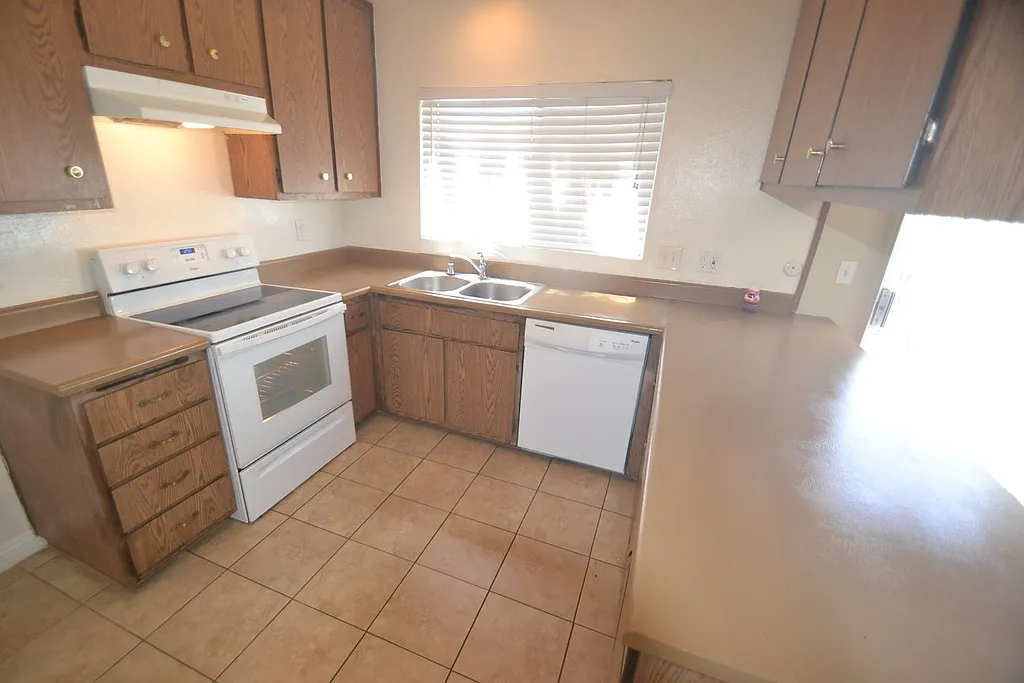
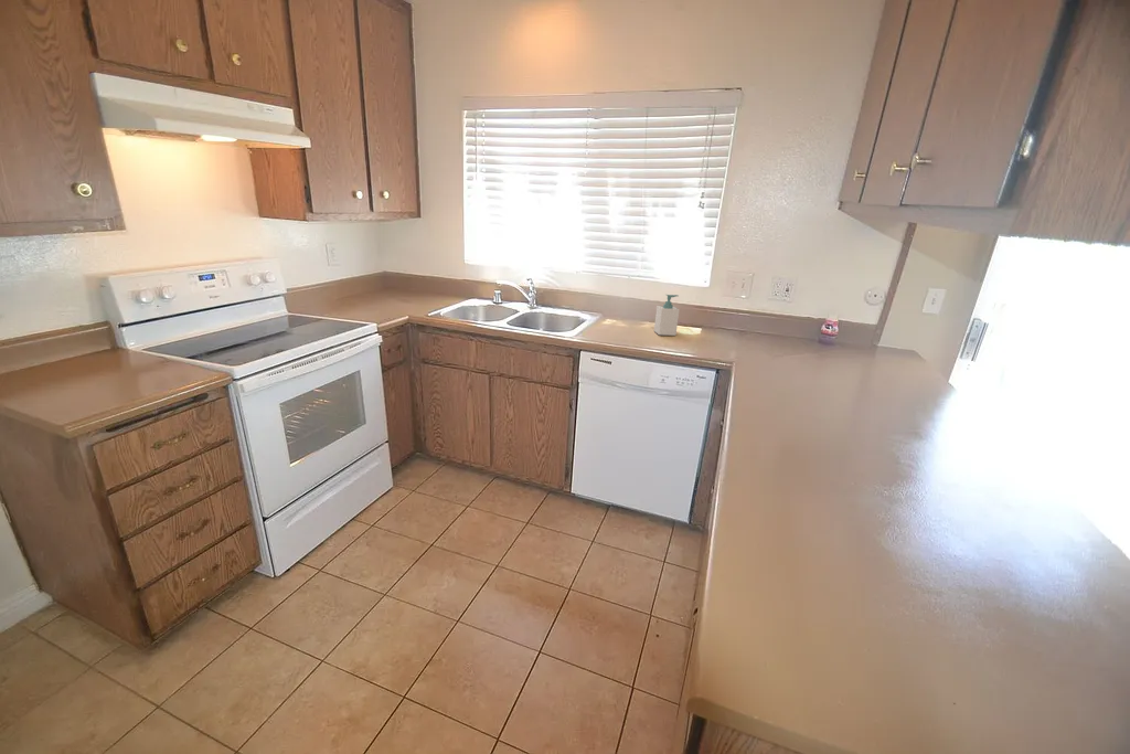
+ soap bottle [653,294,680,337]
